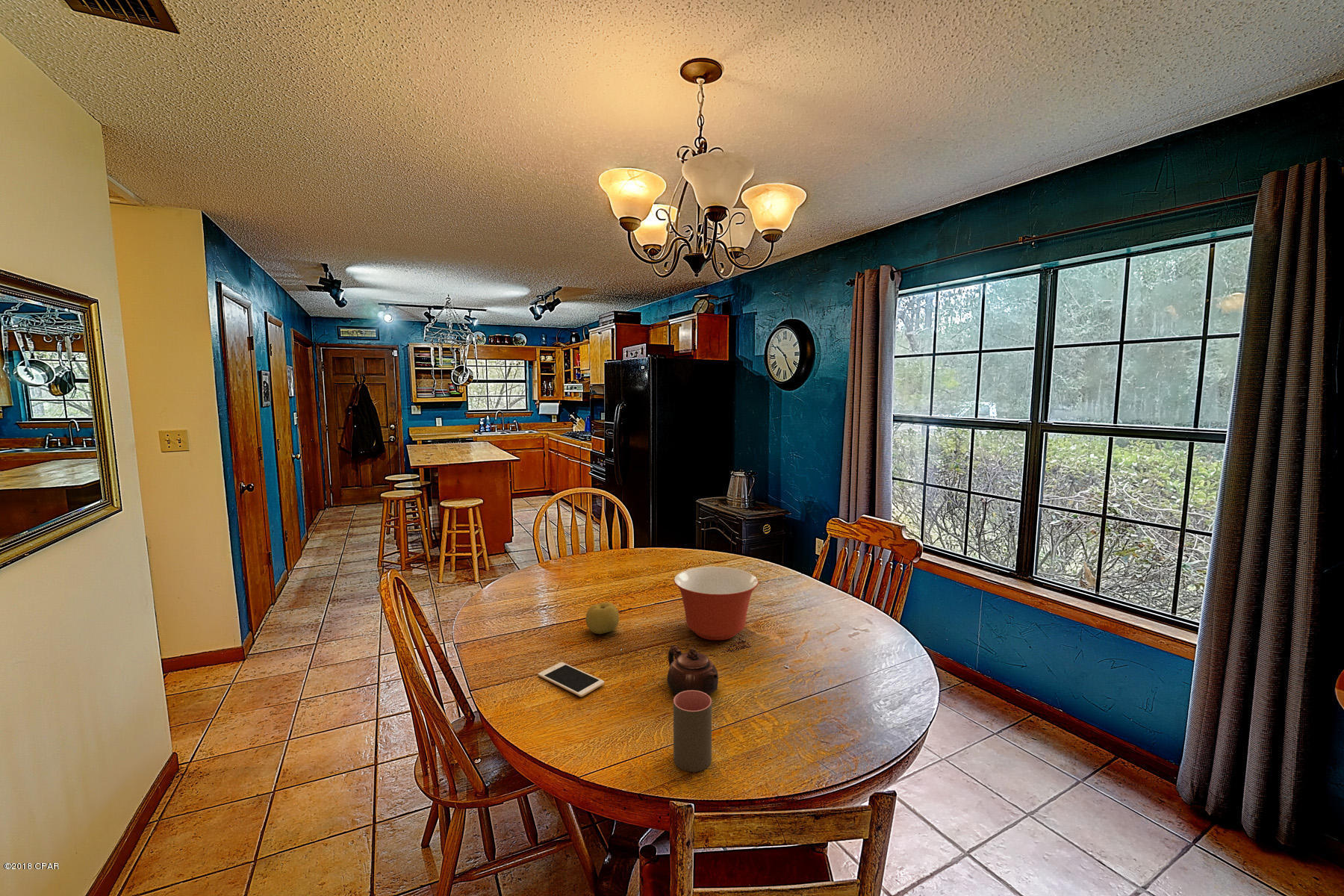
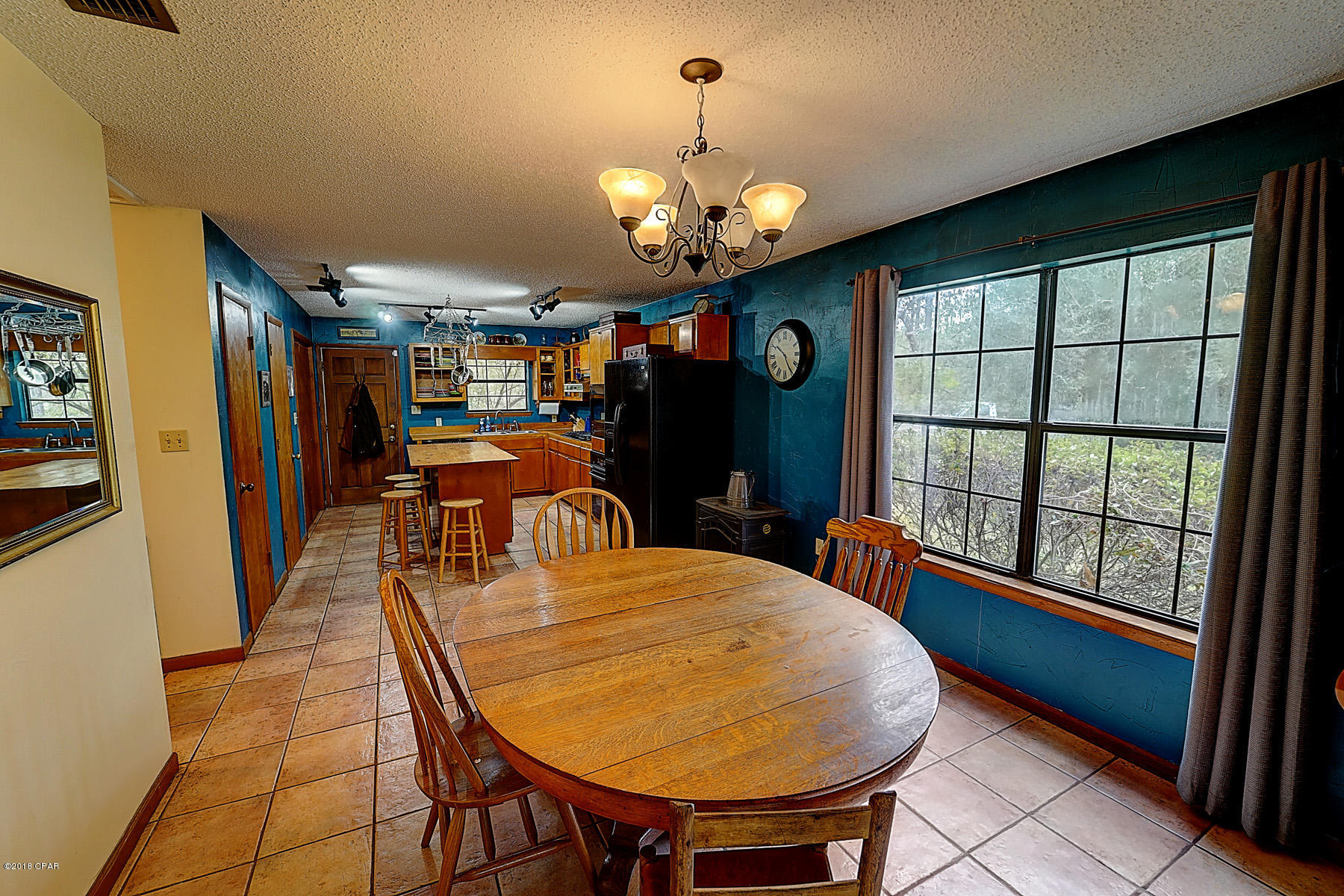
- cup [673,690,712,773]
- teapot [667,644,719,695]
- mixing bowl [673,566,759,641]
- fruit [585,602,620,635]
- cell phone [538,662,605,697]
